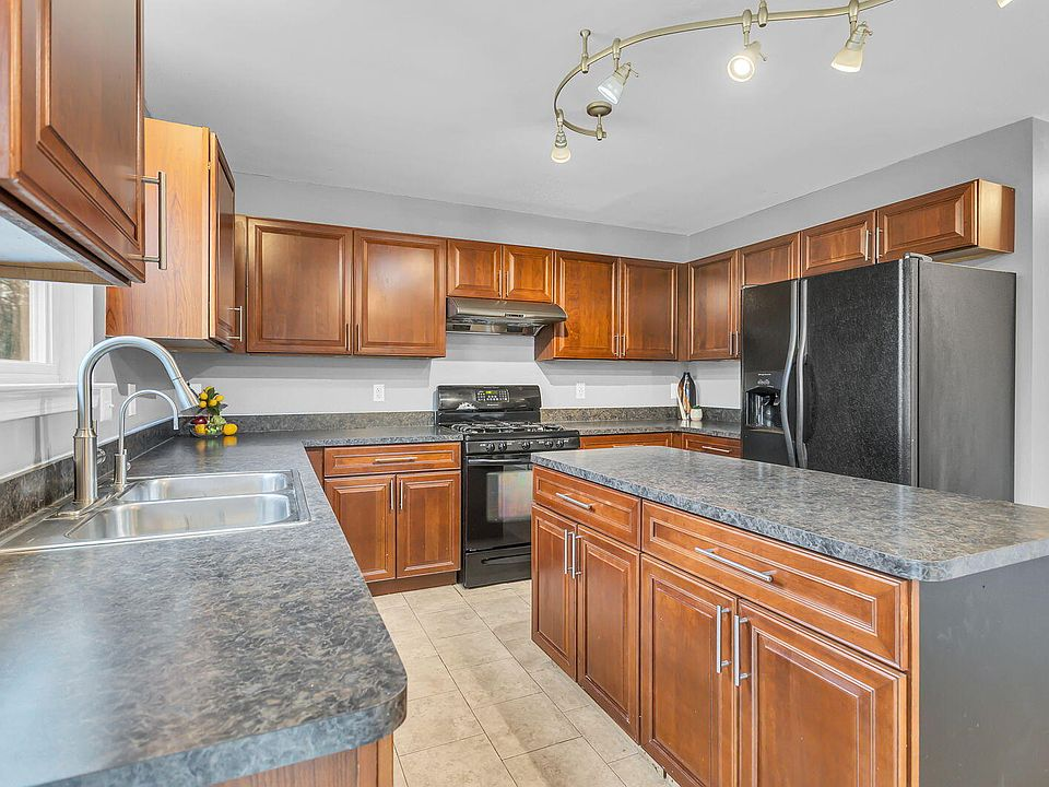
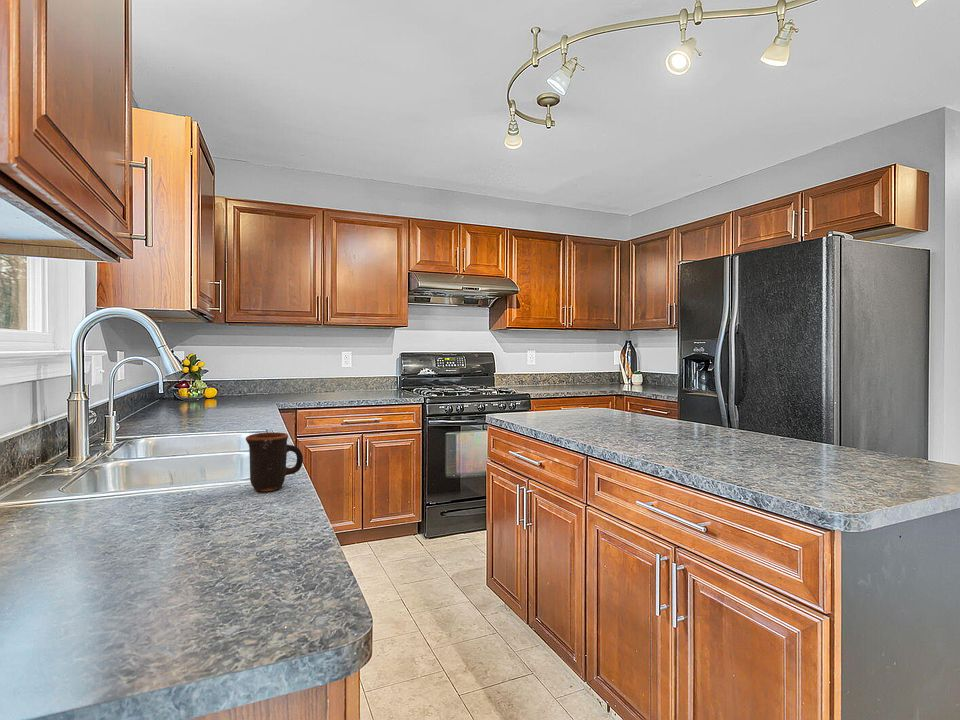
+ mug [245,432,304,492]
